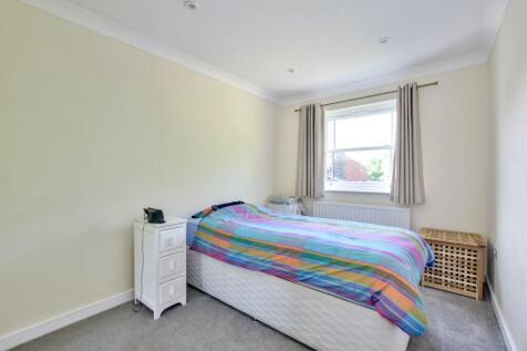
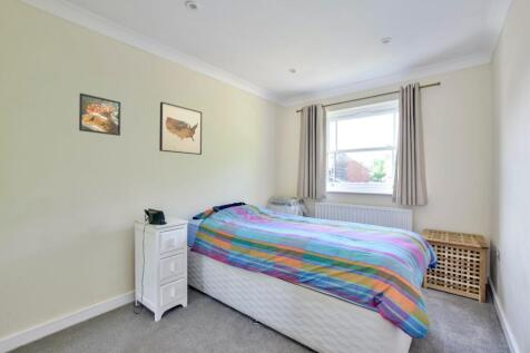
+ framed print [78,92,121,137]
+ wall art [158,100,203,156]
